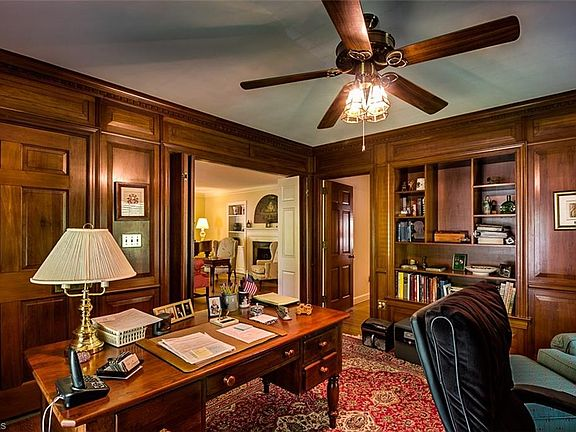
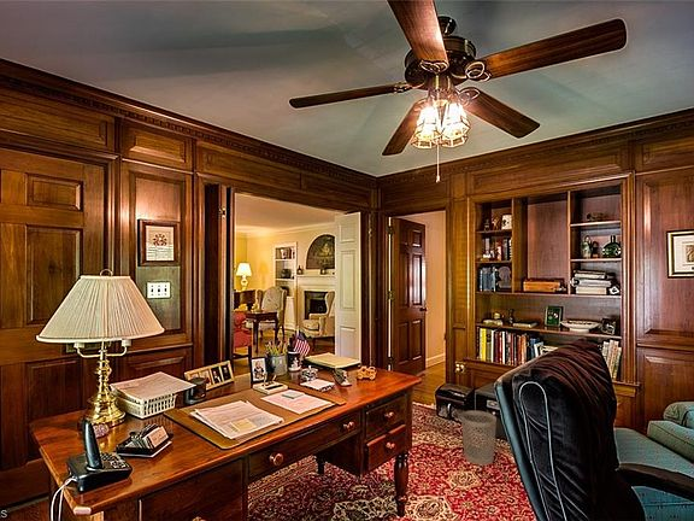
+ wastebasket [460,409,498,467]
